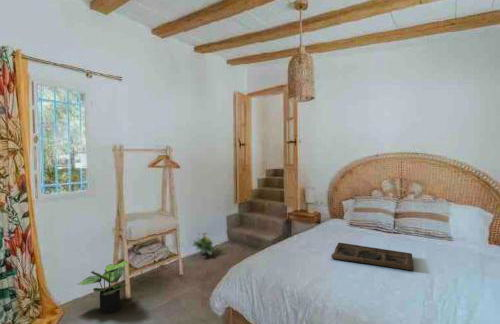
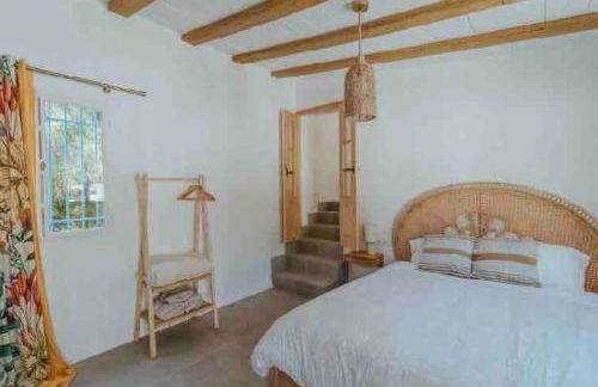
- flowering plant [191,231,217,256]
- potted plant [76,260,130,314]
- decorative tray [330,242,414,271]
